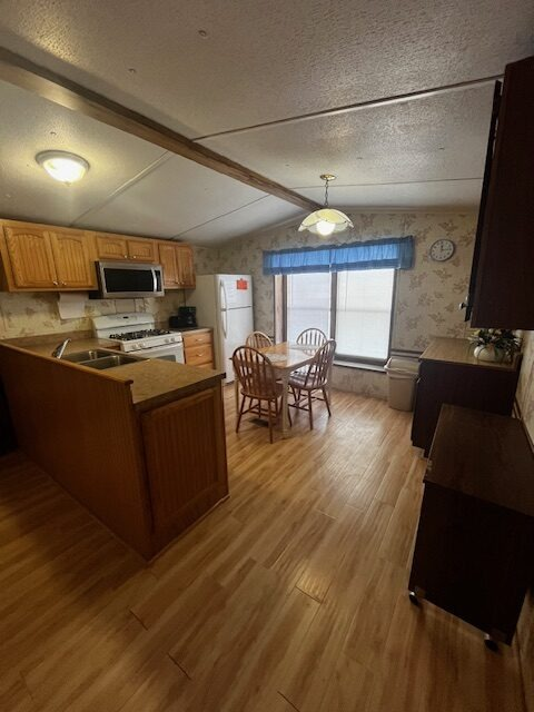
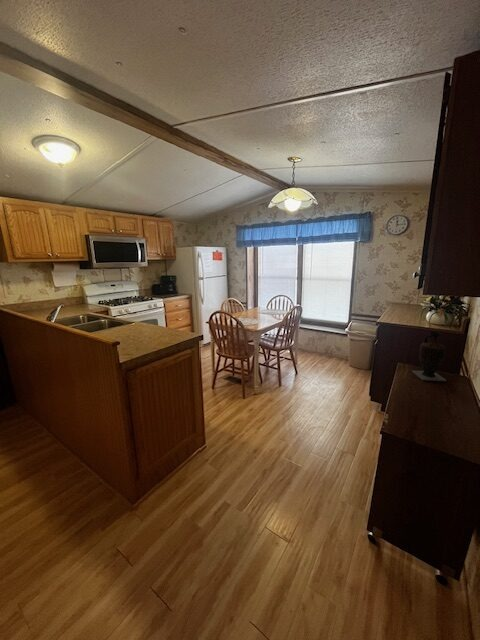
+ vase [411,331,447,382]
